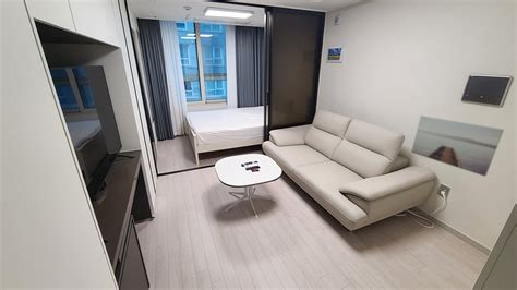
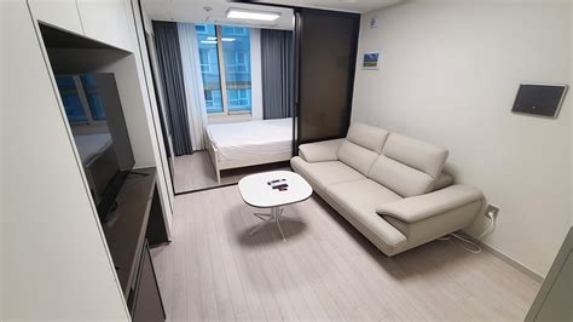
- wall art [410,114,505,177]
